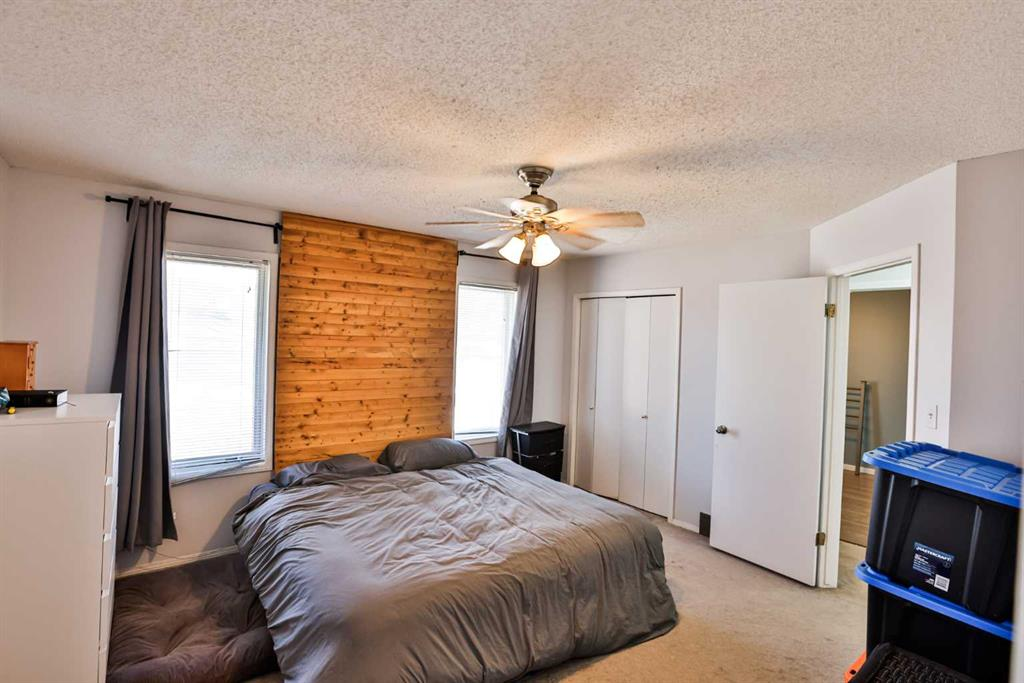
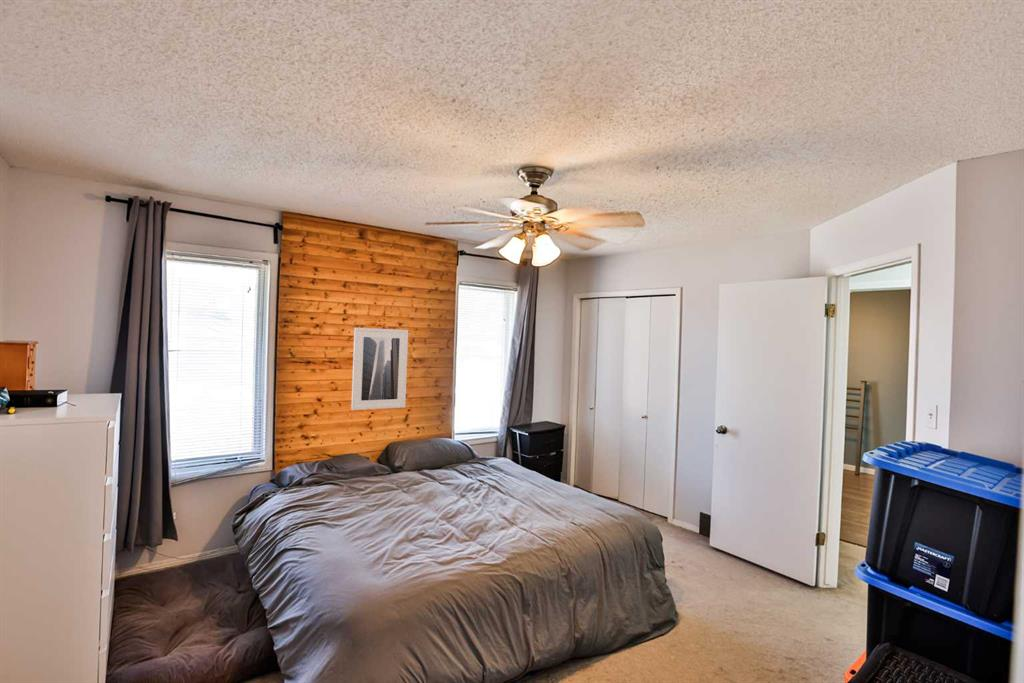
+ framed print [350,327,409,411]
